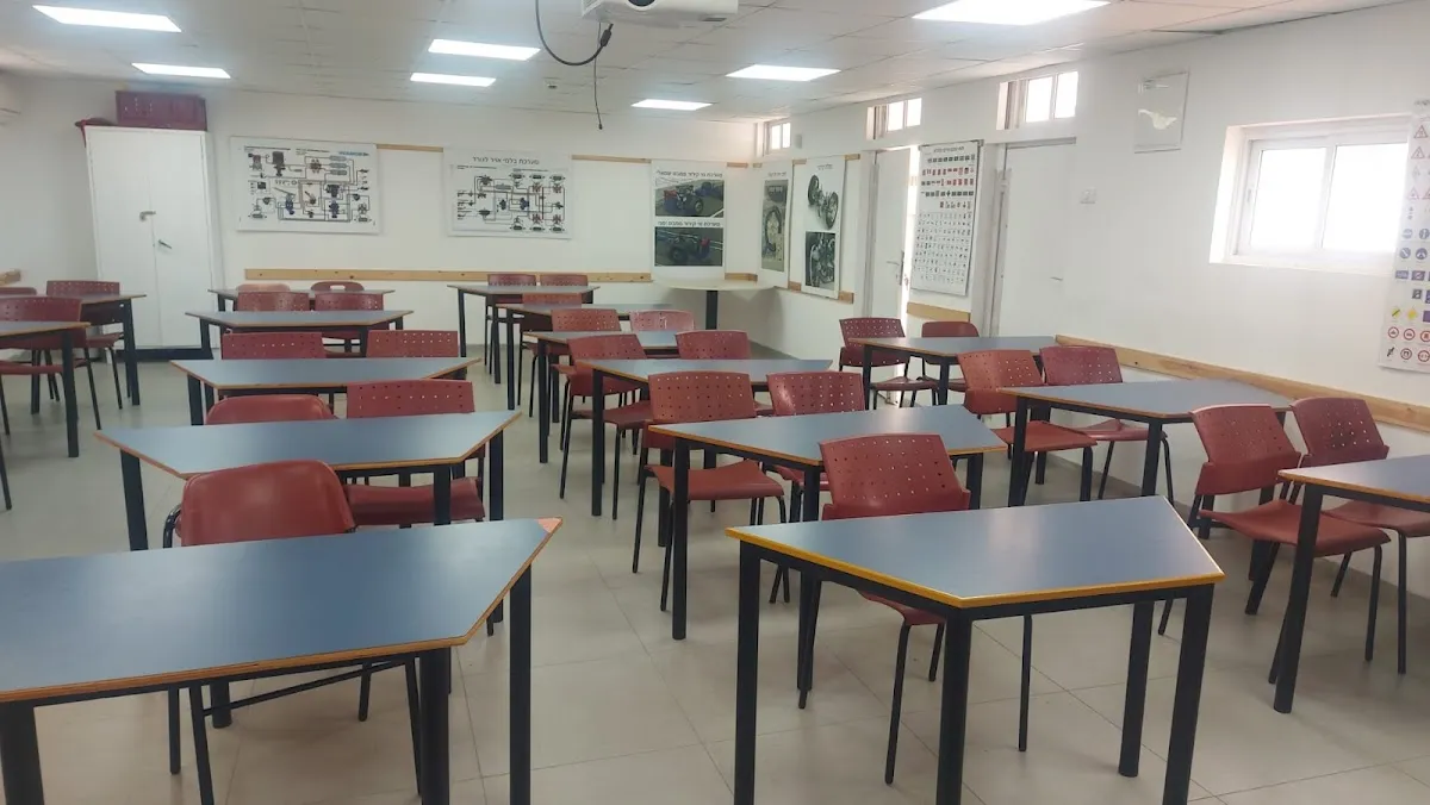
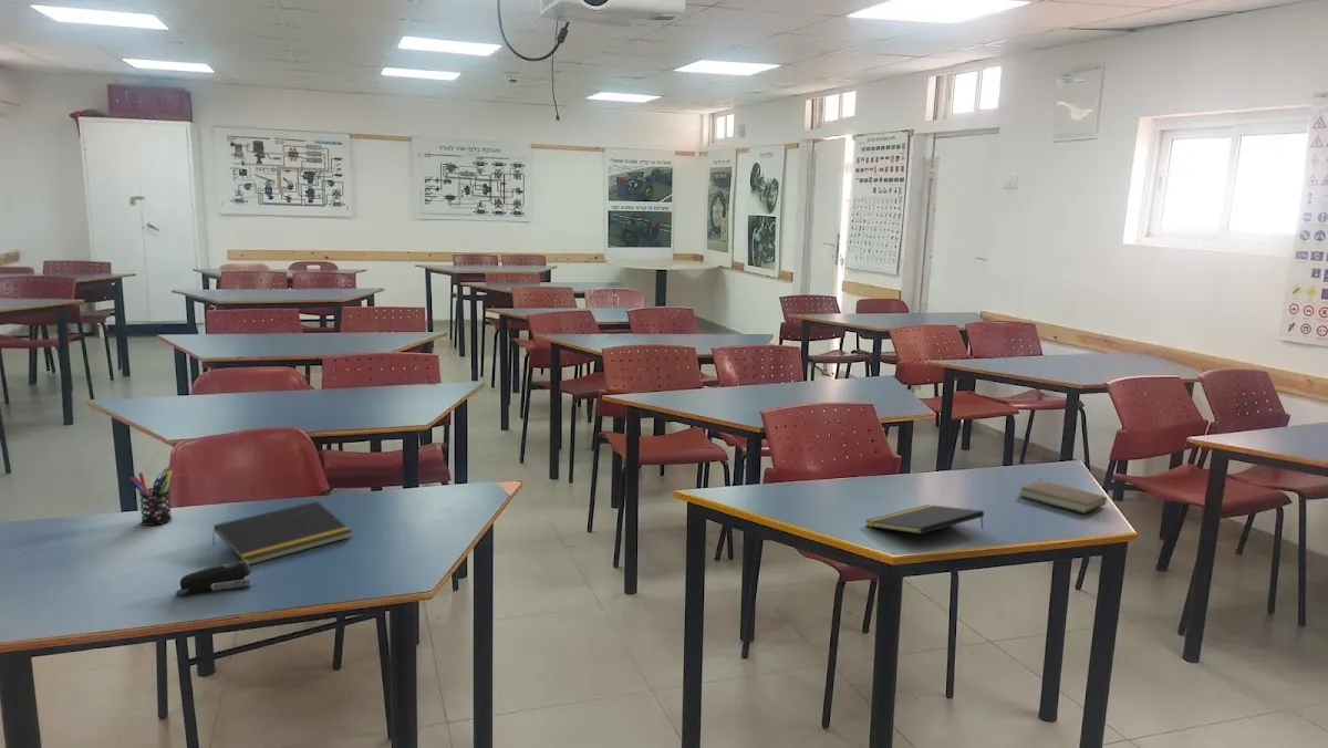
+ book [1018,477,1108,515]
+ stapler [175,560,253,598]
+ notepad [864,503,985,536]
+ pen holder [128,469,173,527]
+ notepad [211,500,353,565]
